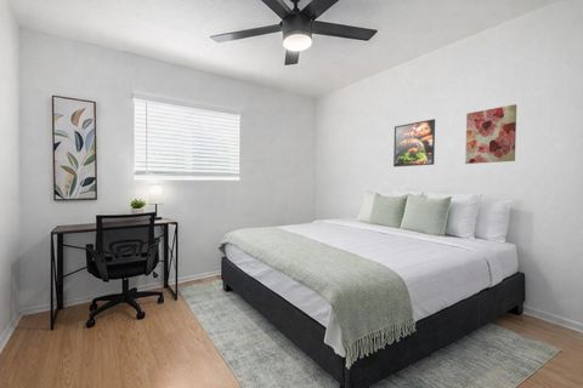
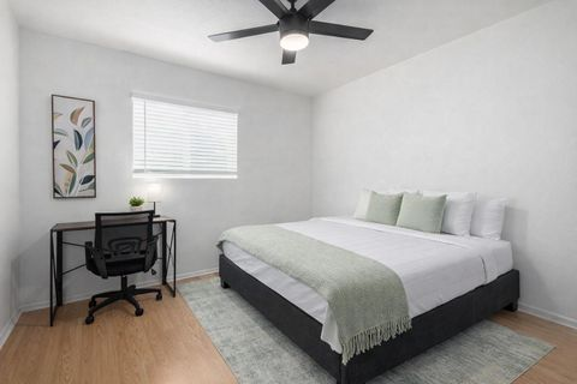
- wall art [464,103,517,165]
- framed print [392,118,436,169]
